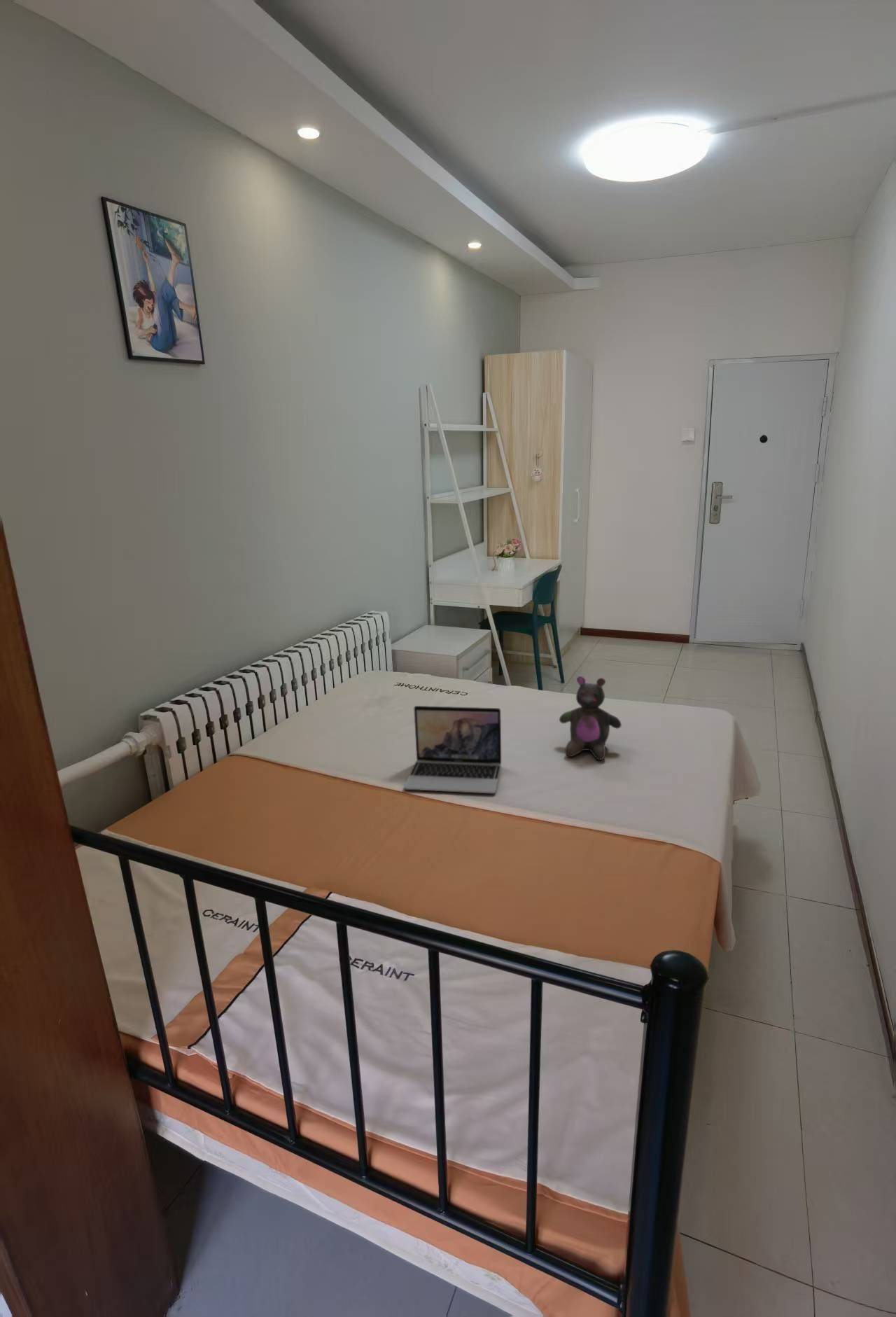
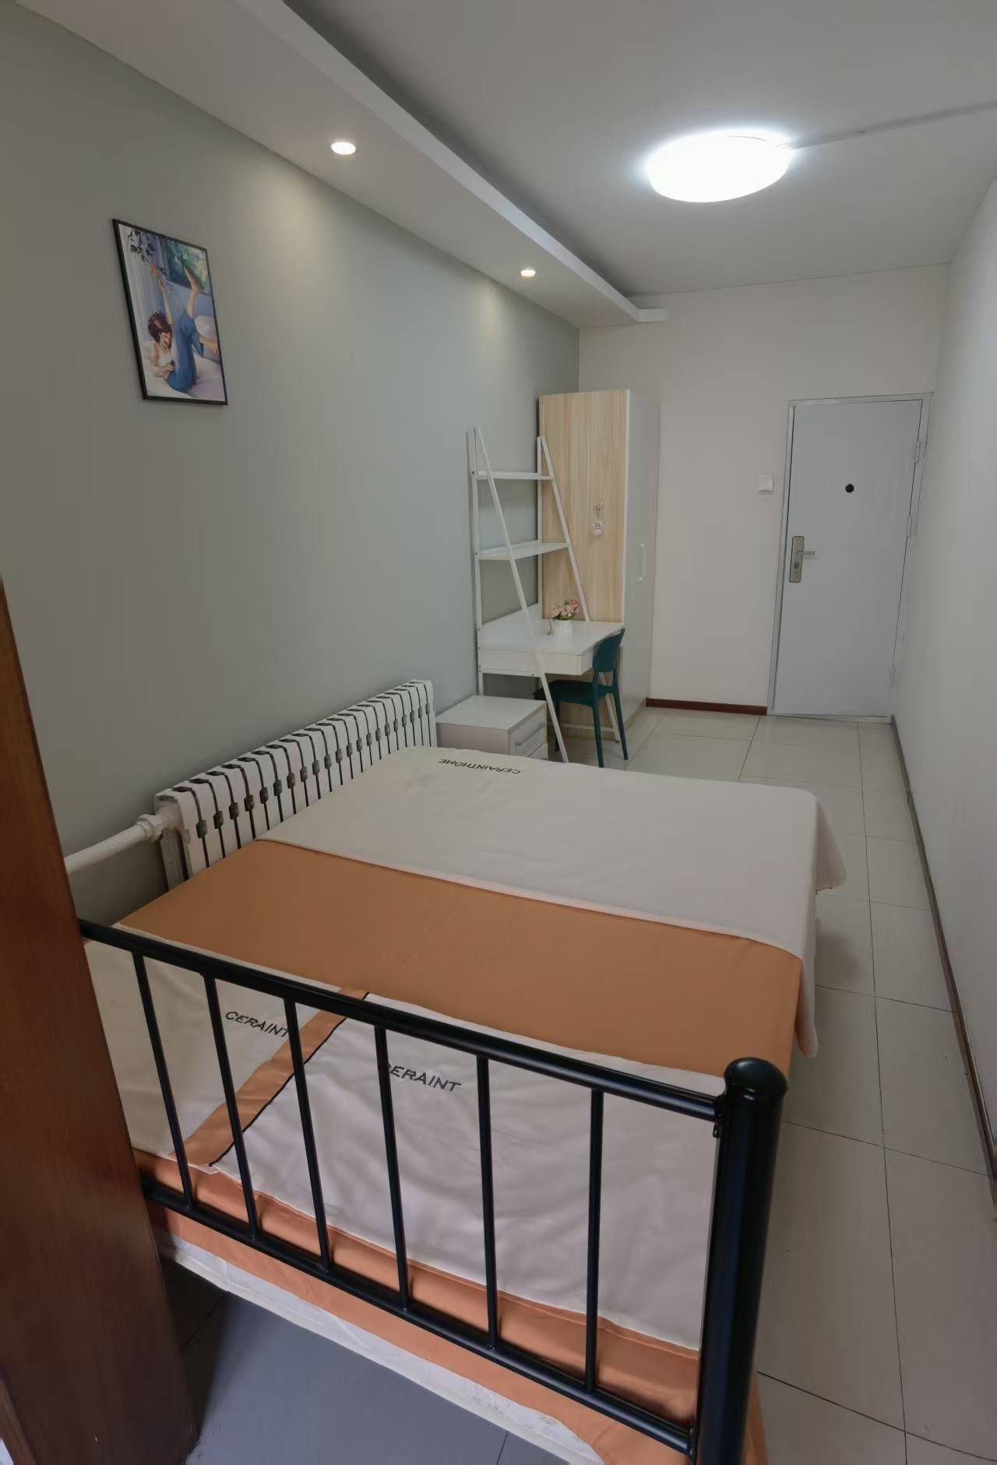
- laptop [403,705,502,794]
- stuffed bear [559,676,622,761]
